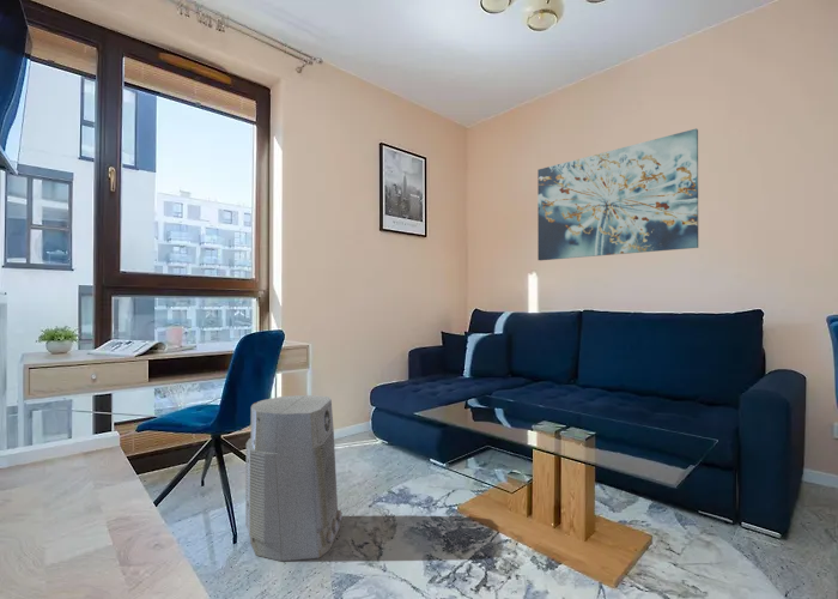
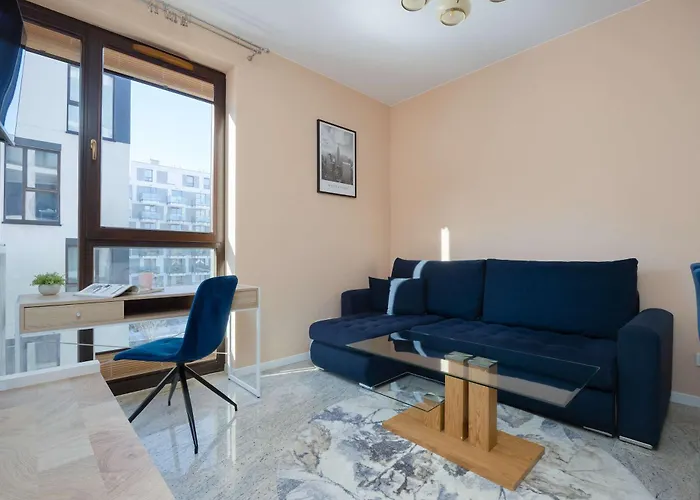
- wall art [536,127,699,261]
- air purifier [244,394,344,562]
